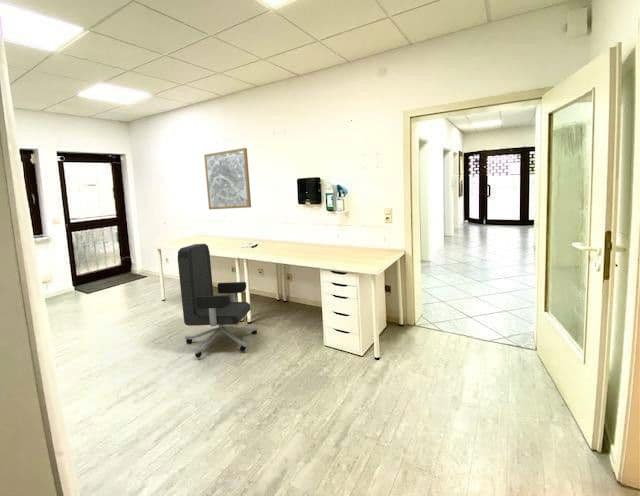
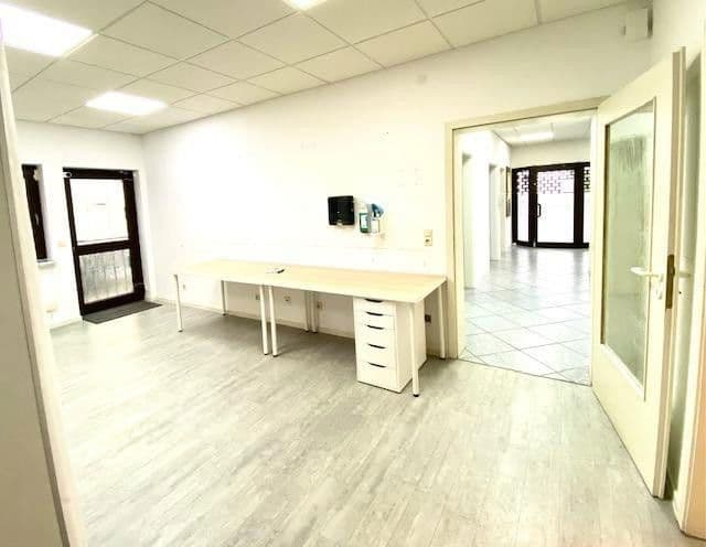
- office chair [177,243,259,359]
- wall art [203,147,252,210]
